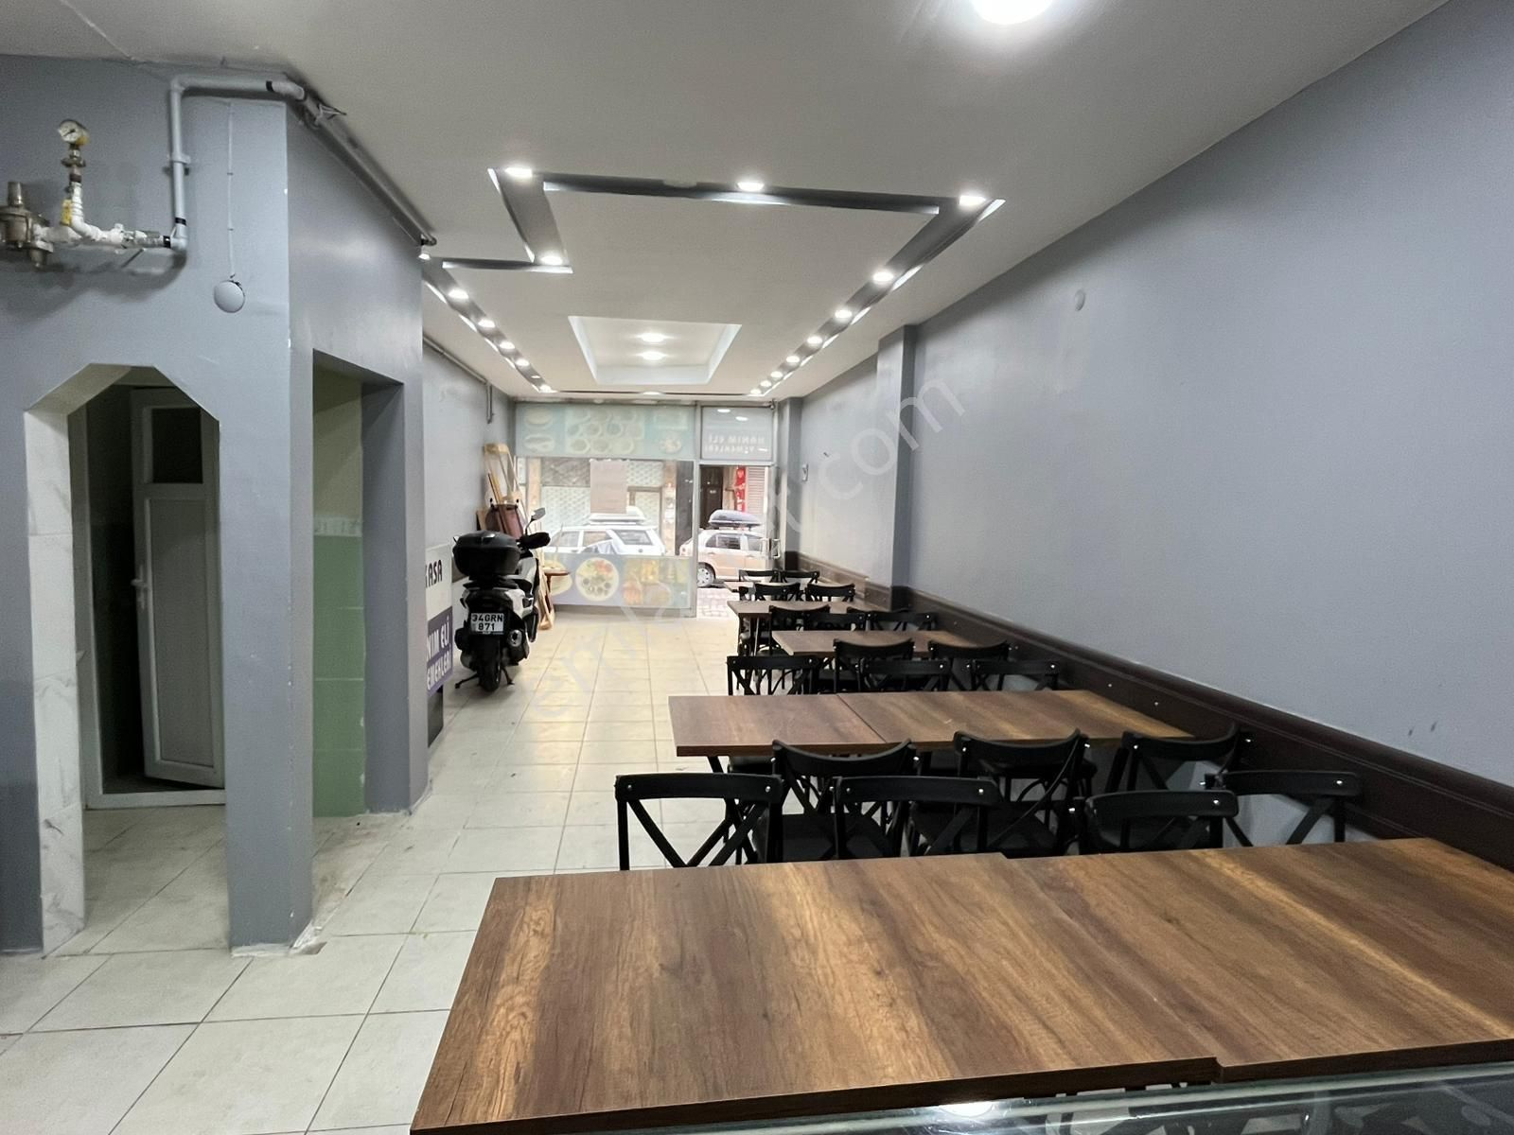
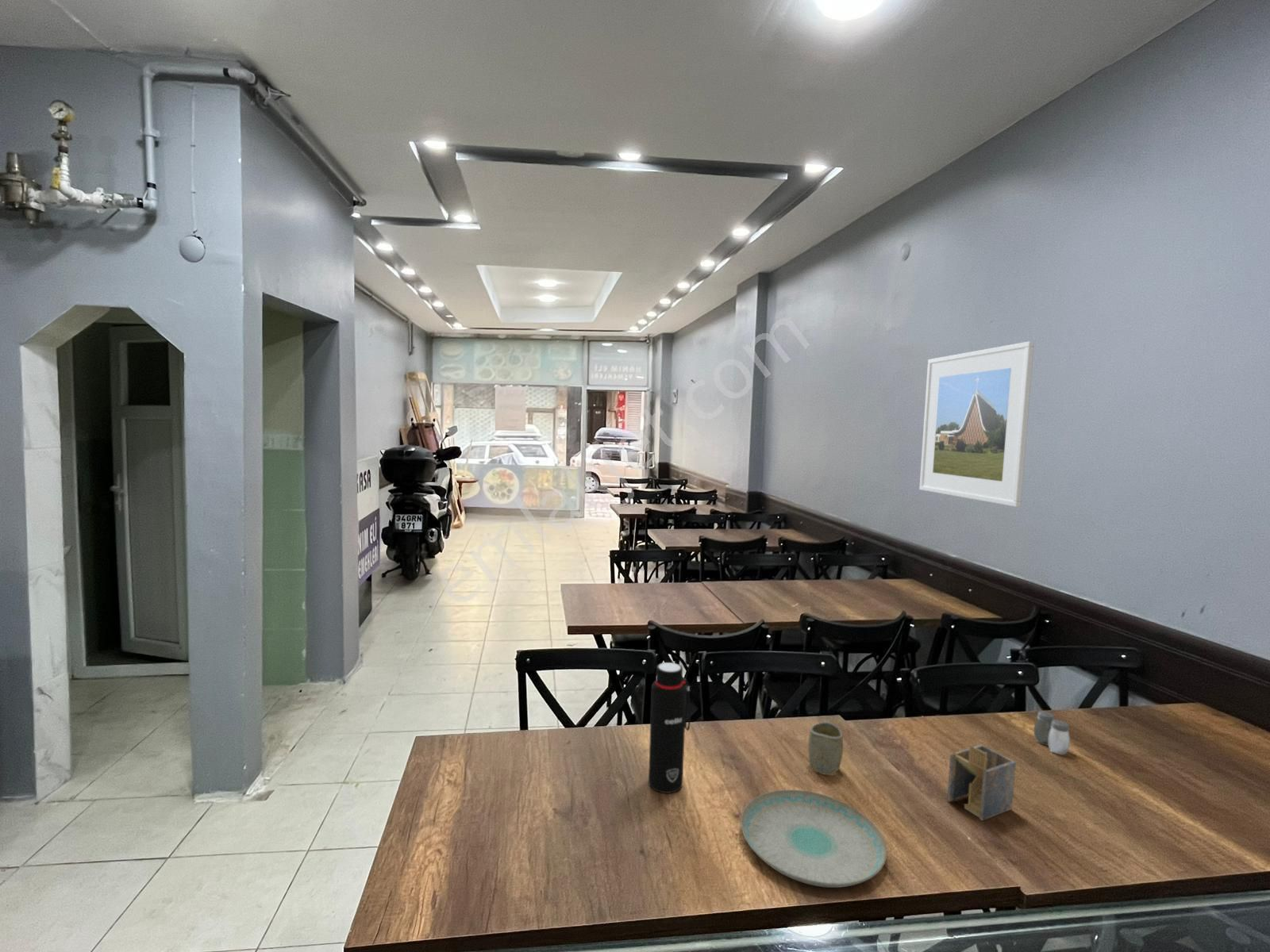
+ salt and pepper shaker [1033,710,1071,756]
+ cup [807,721,844,776]
+ plate [740,789,887,889]
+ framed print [918,340,1035,508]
+ water bottle [648,662,691,794]
+ napkin holder [946,743,1017,822]
